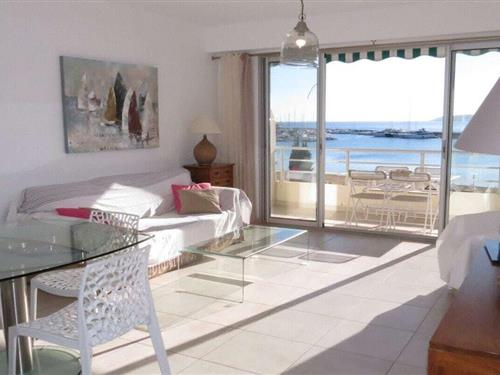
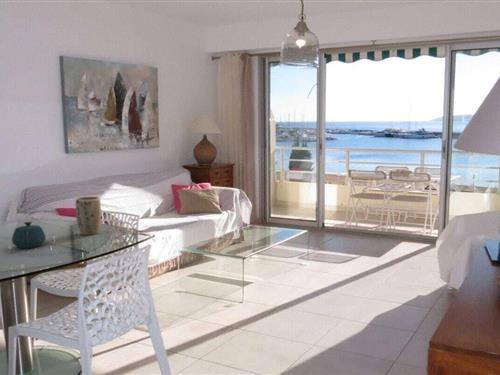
+ teapot [11,221,46,249]
+ plant pot [75,196,102,236]
